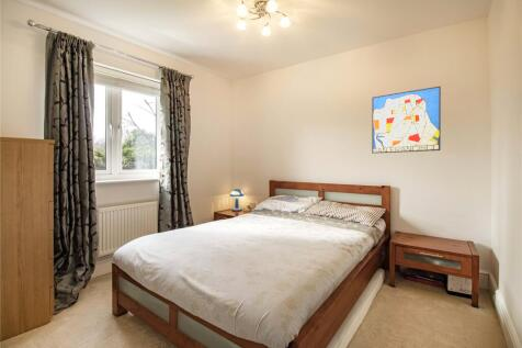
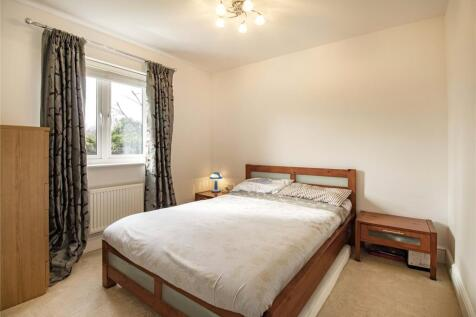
- wall art [371,86,442,155]
